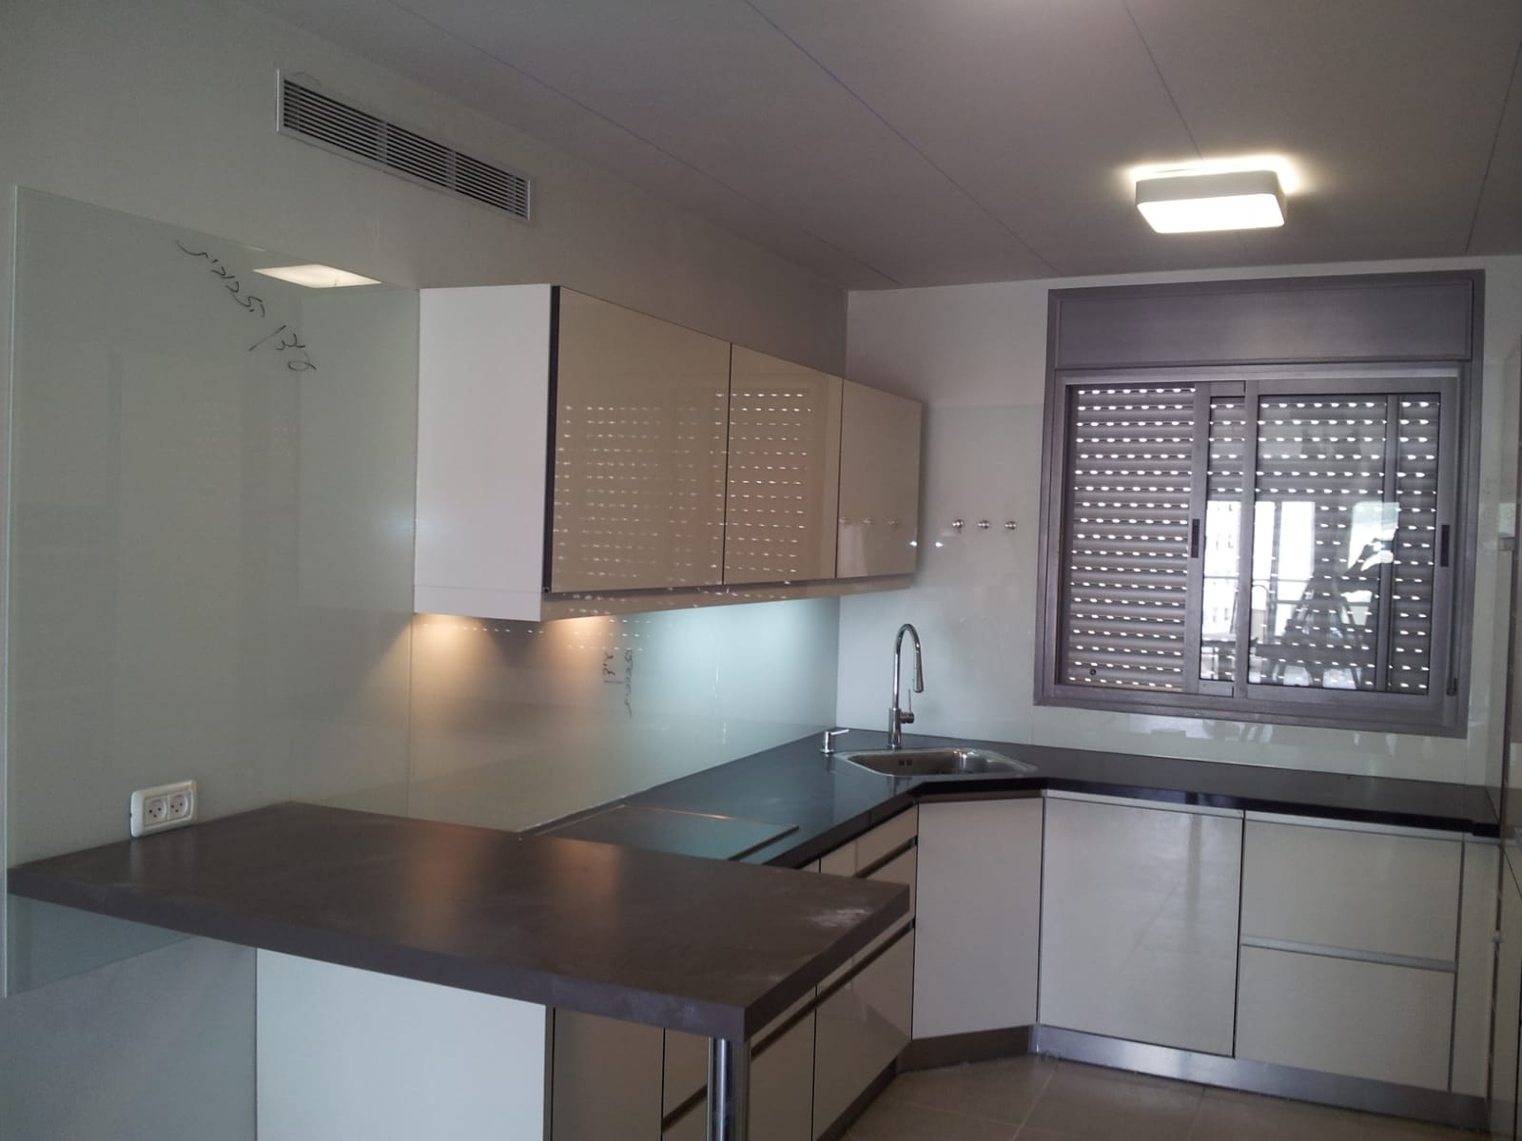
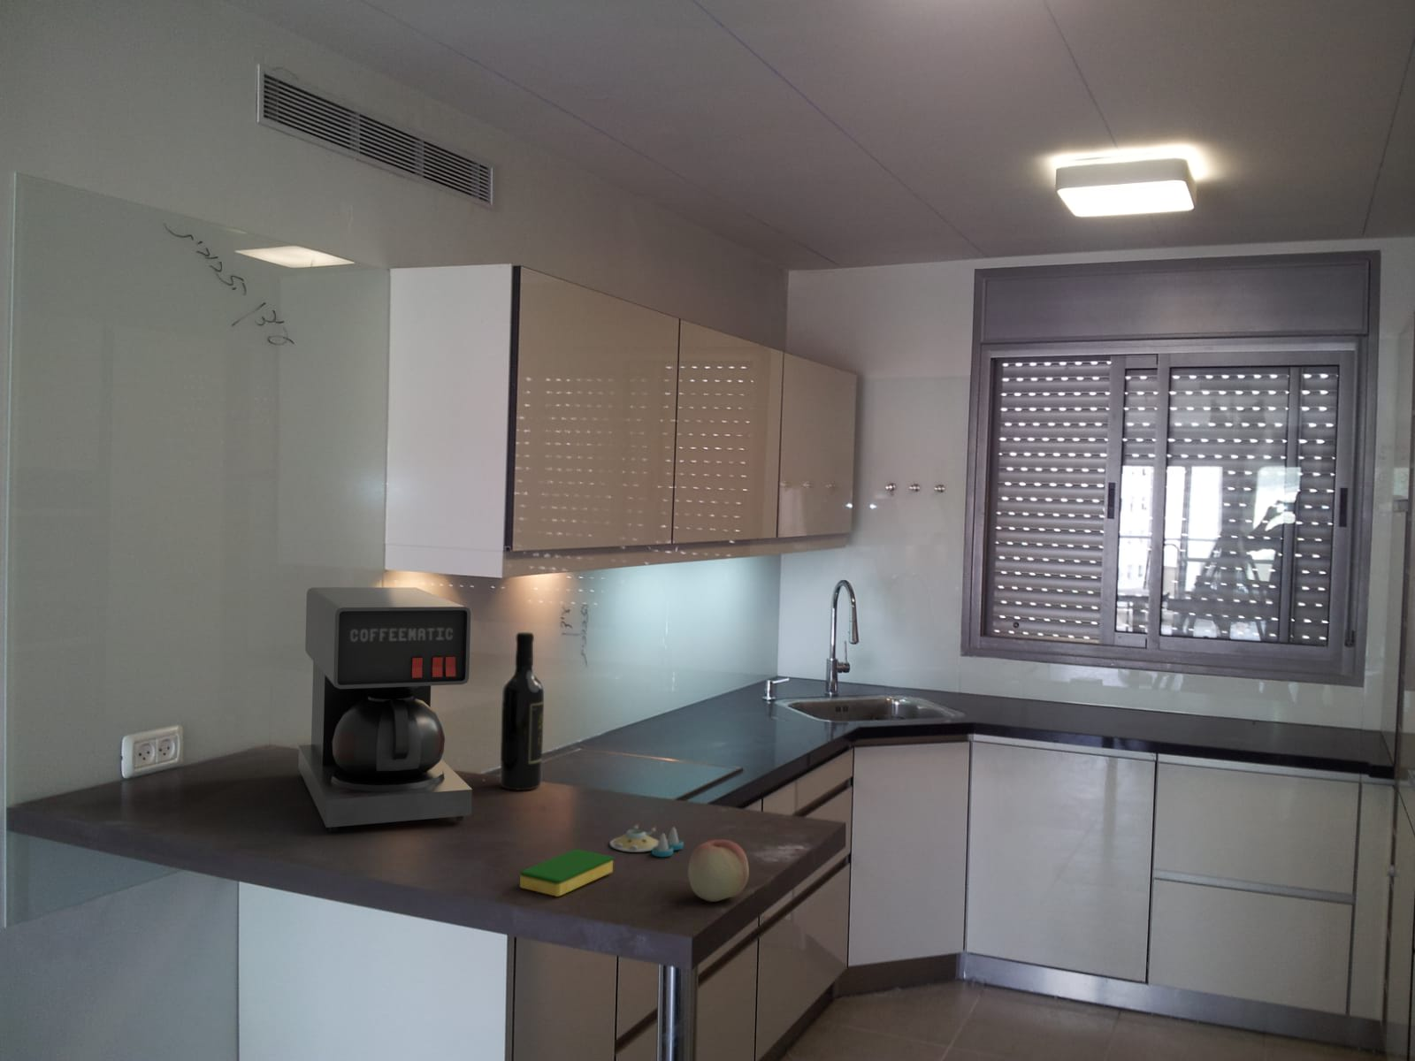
+ coffee maker [297,586,474,833]
+ salt and pepper shaker set [608,822,684,858]
+ dish sponge [519,848,614,897]
+ fruit [687,839,750,903]
+ wine bottle [499,631,545,791]
